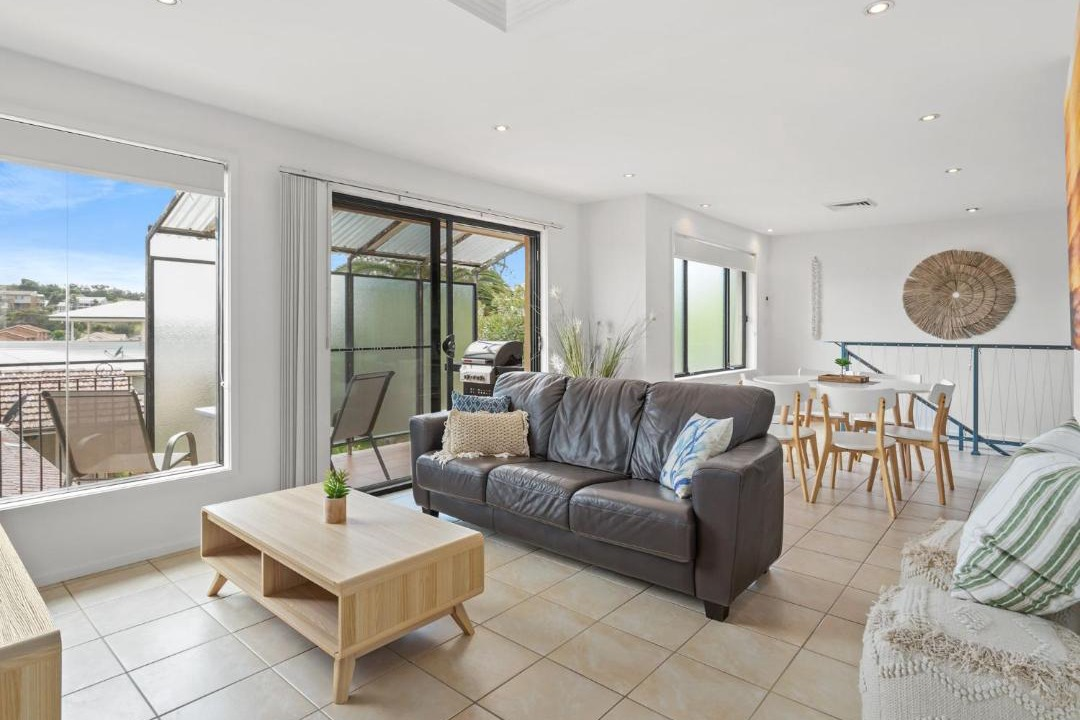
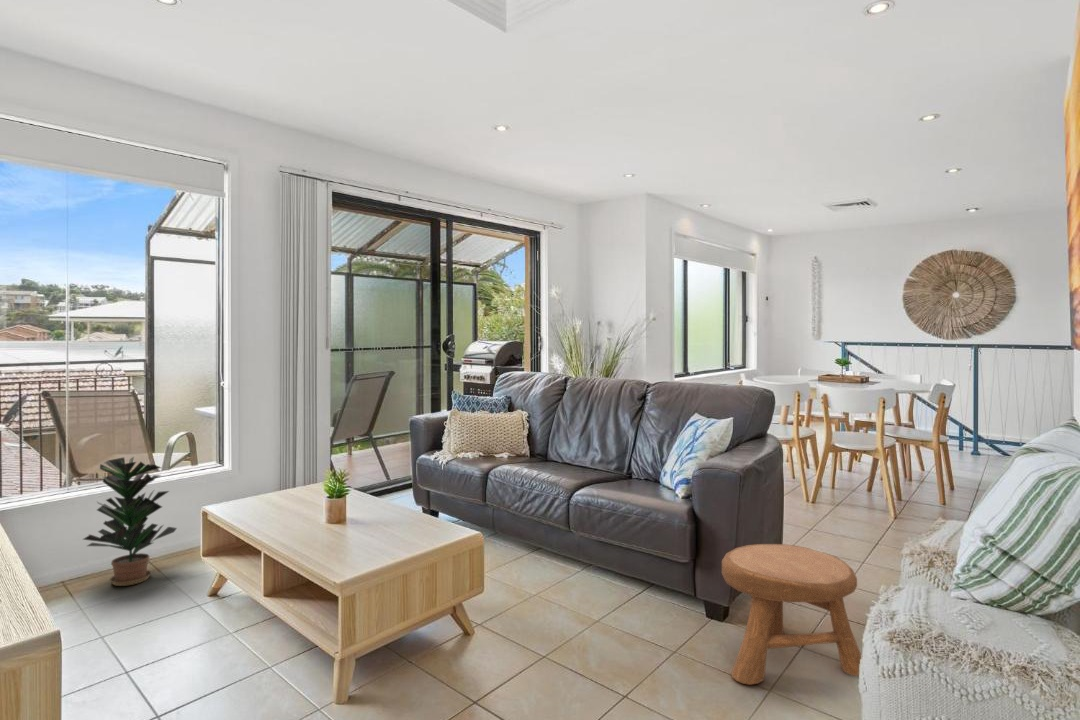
+ stool [721,543,862,686]
+ potted plant [81,456,178,587]
